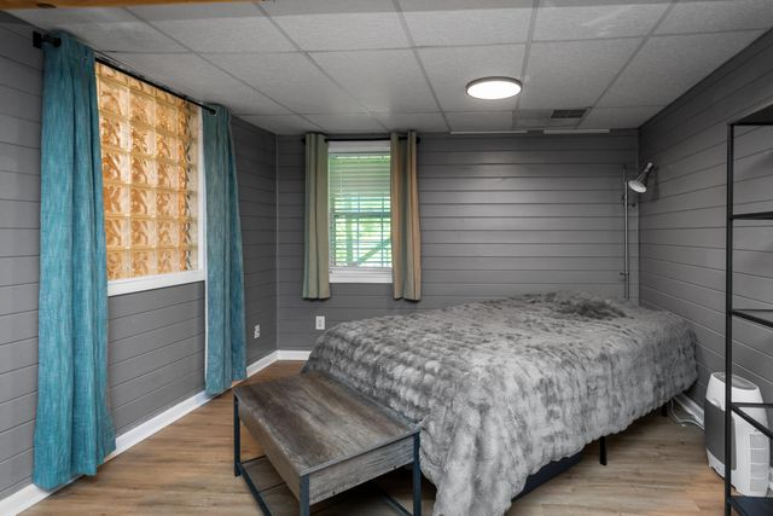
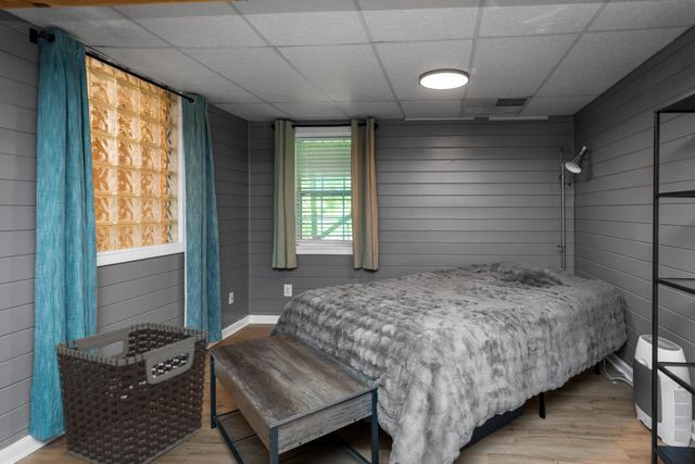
+ clothes hamper [53,321,208,464]
